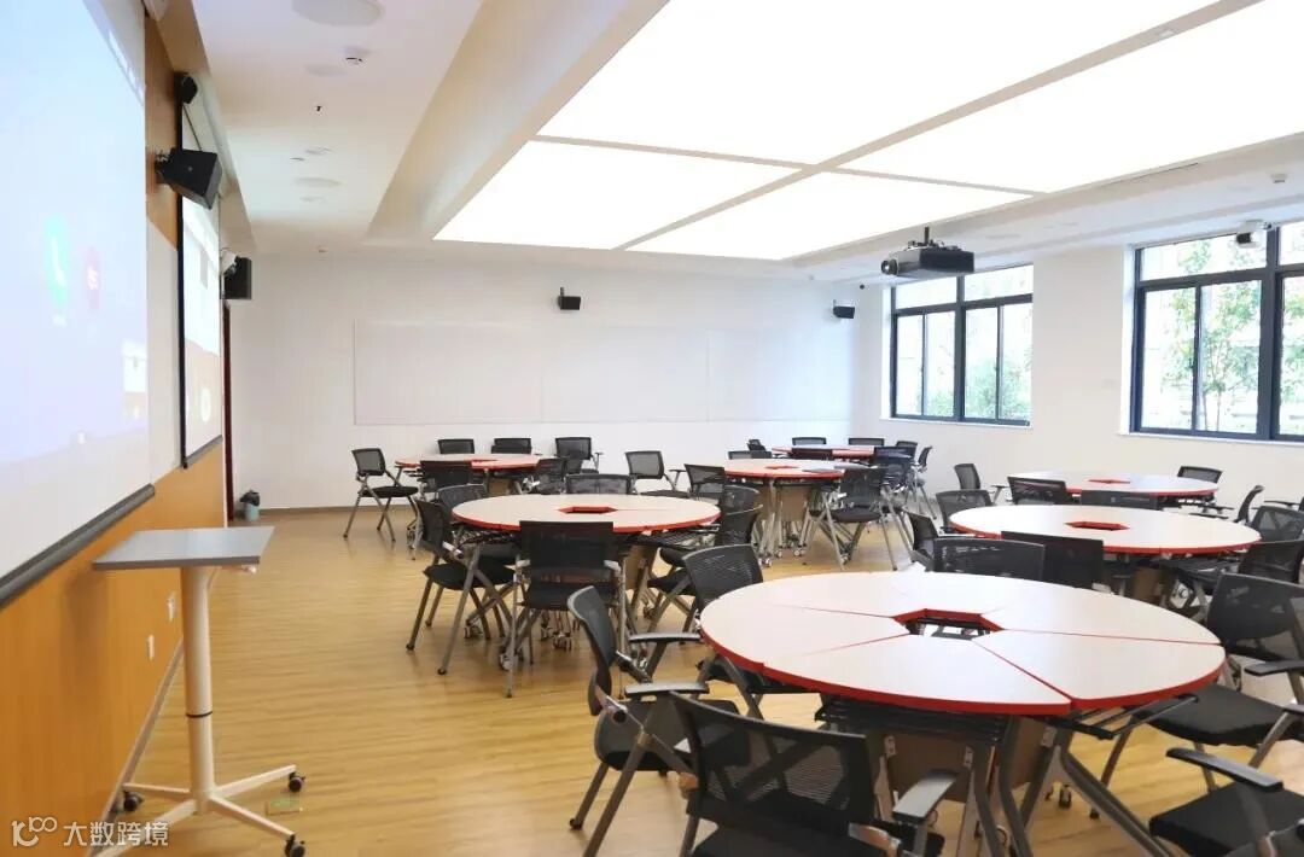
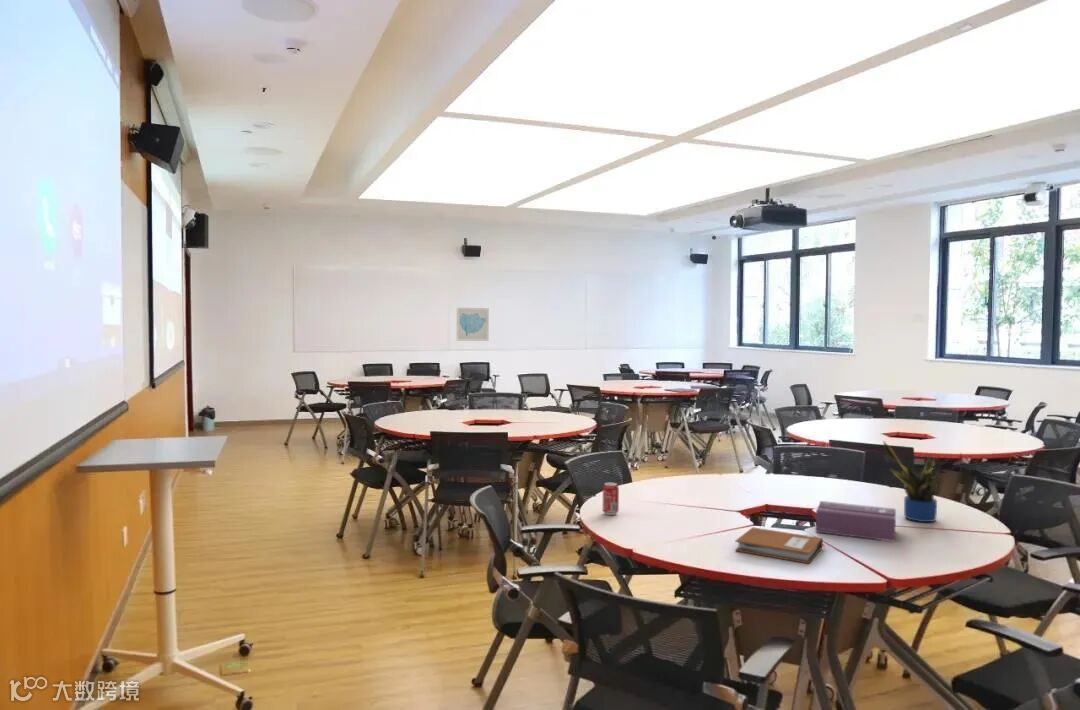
+ wall art [456,307,490,342]
+ beverage can [602,481,620,516]
+ tissue box [815,500,897,543]
+ notebook [734,526,826,565]
+ potted plant [882,440,941,523]
